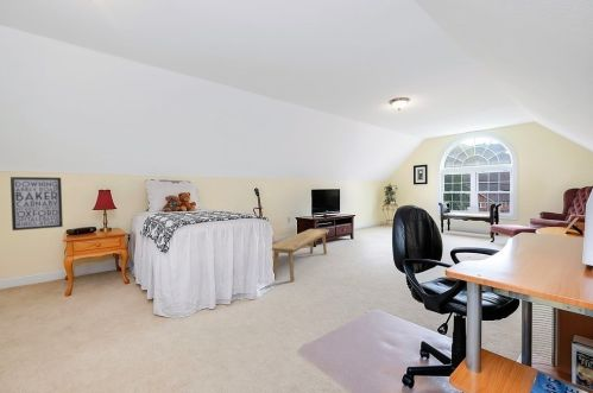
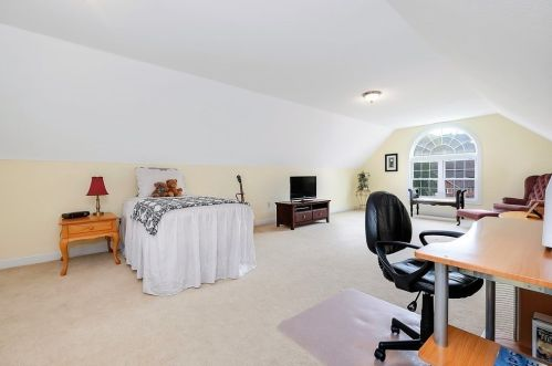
- wall art [10,176,64,232]
- bench [271,228,330,283]
